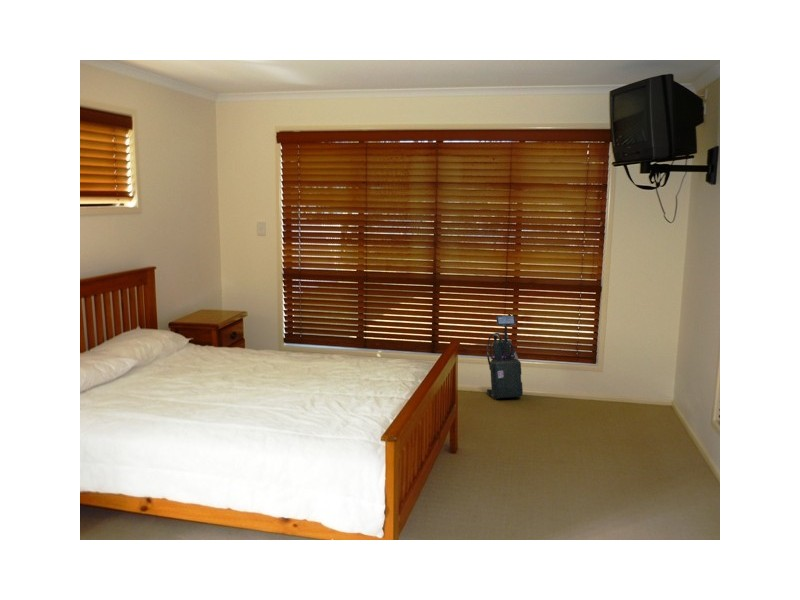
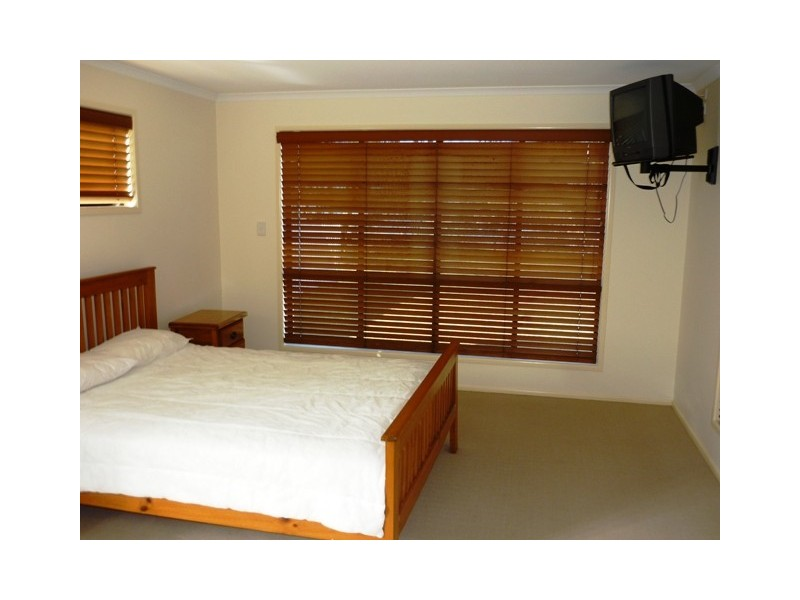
- vacuum cleaner [486,314,524,400]
